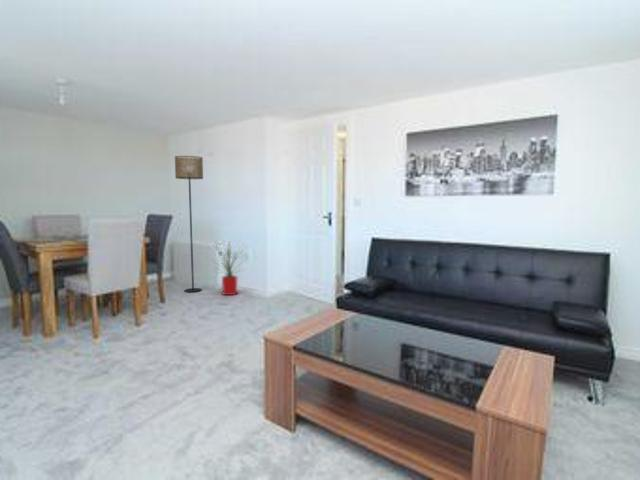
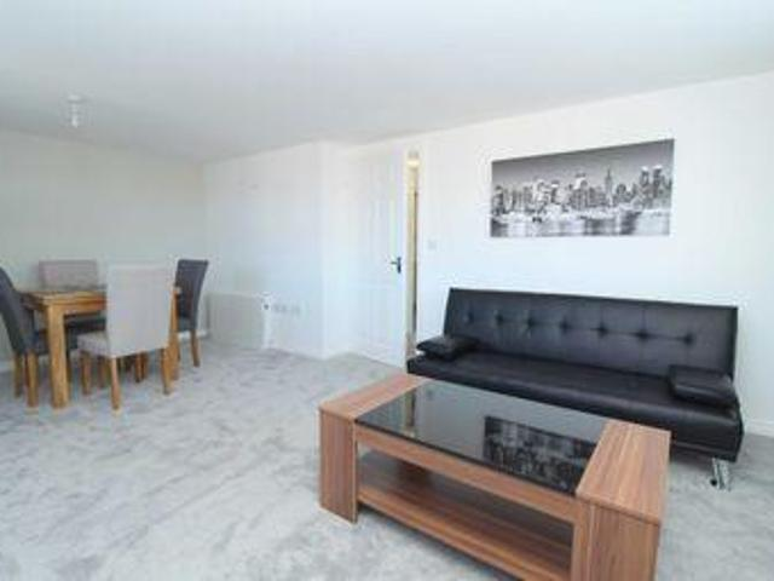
- house plant [204,237,248,296]
- floor lamp [174,155,204,293]
